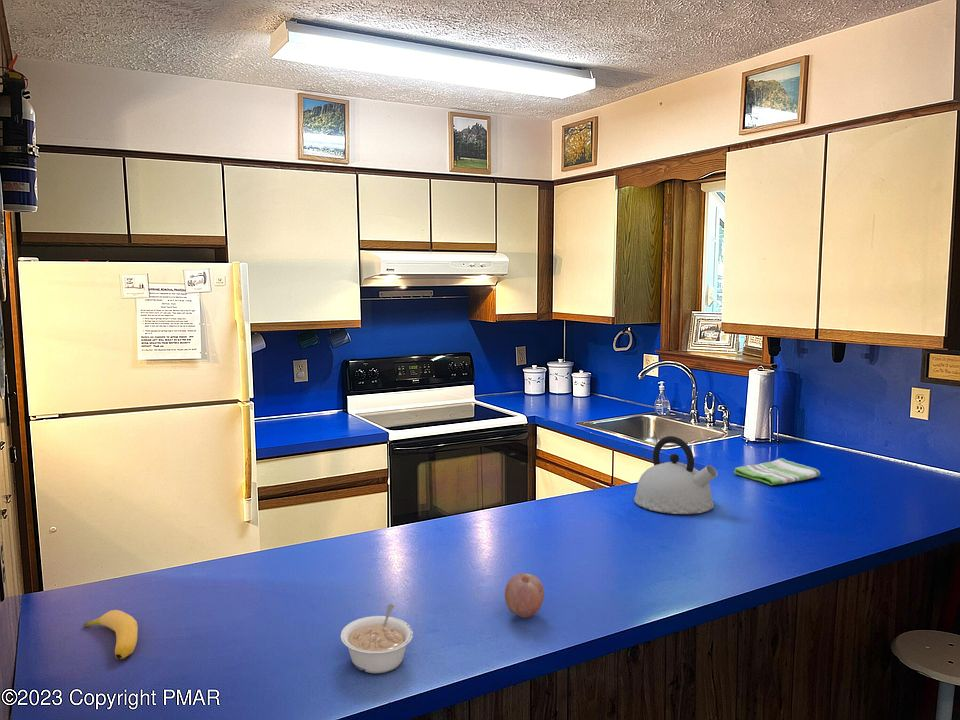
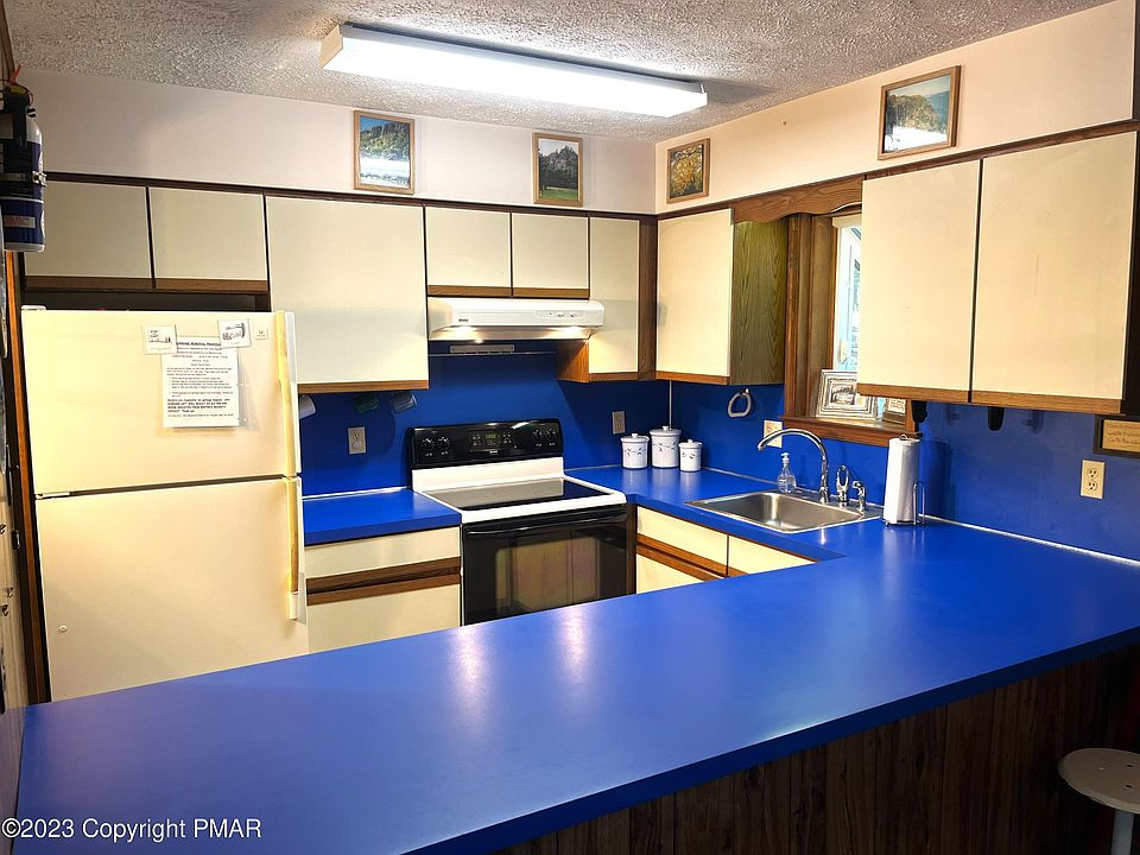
- kettle [633,435,718,515]
- banana [82,609,139,660]
- fruit [504,572,545,619]
- legume [340,603,414,674]
- dish towel [733,457,821,486]
